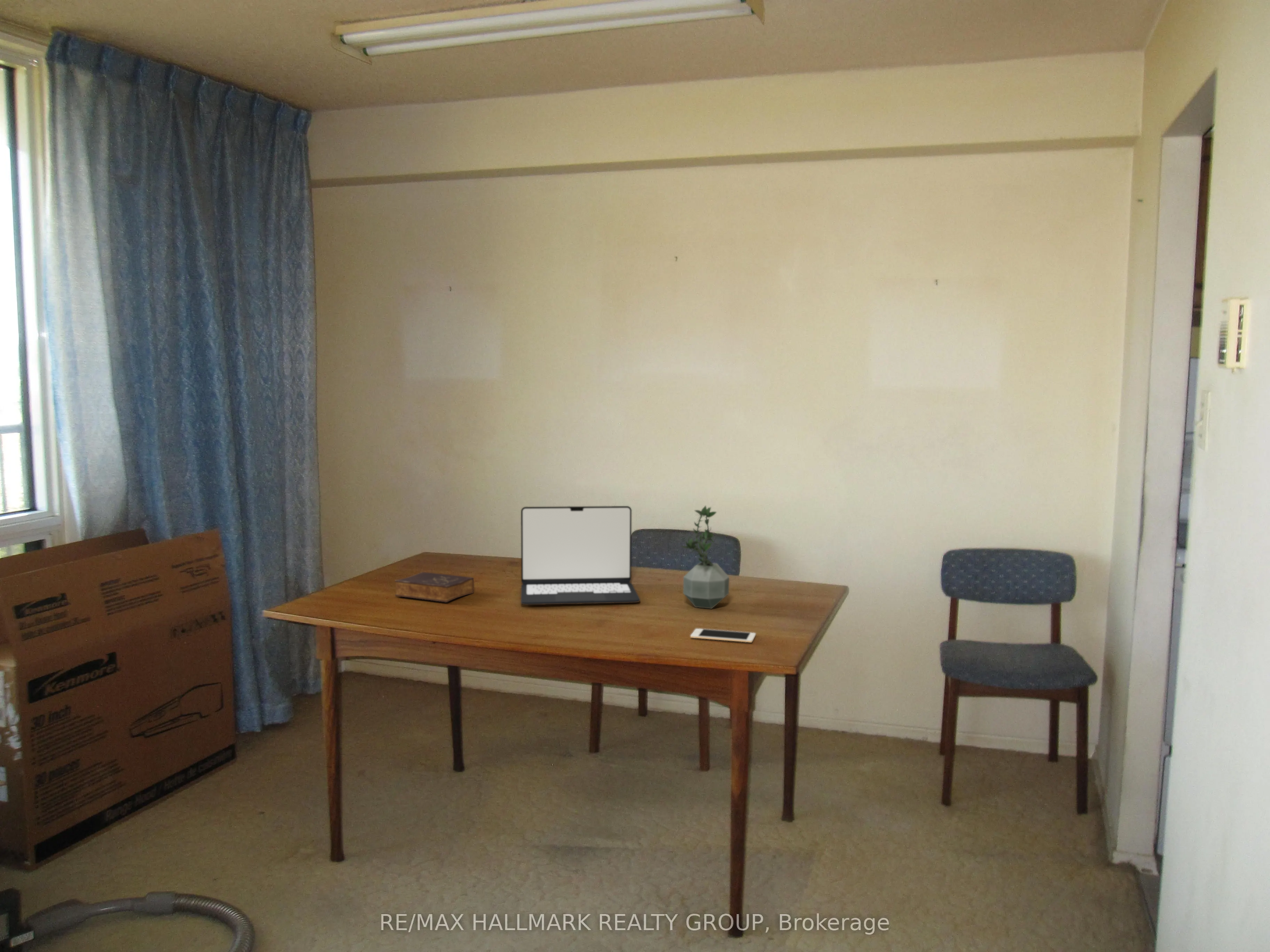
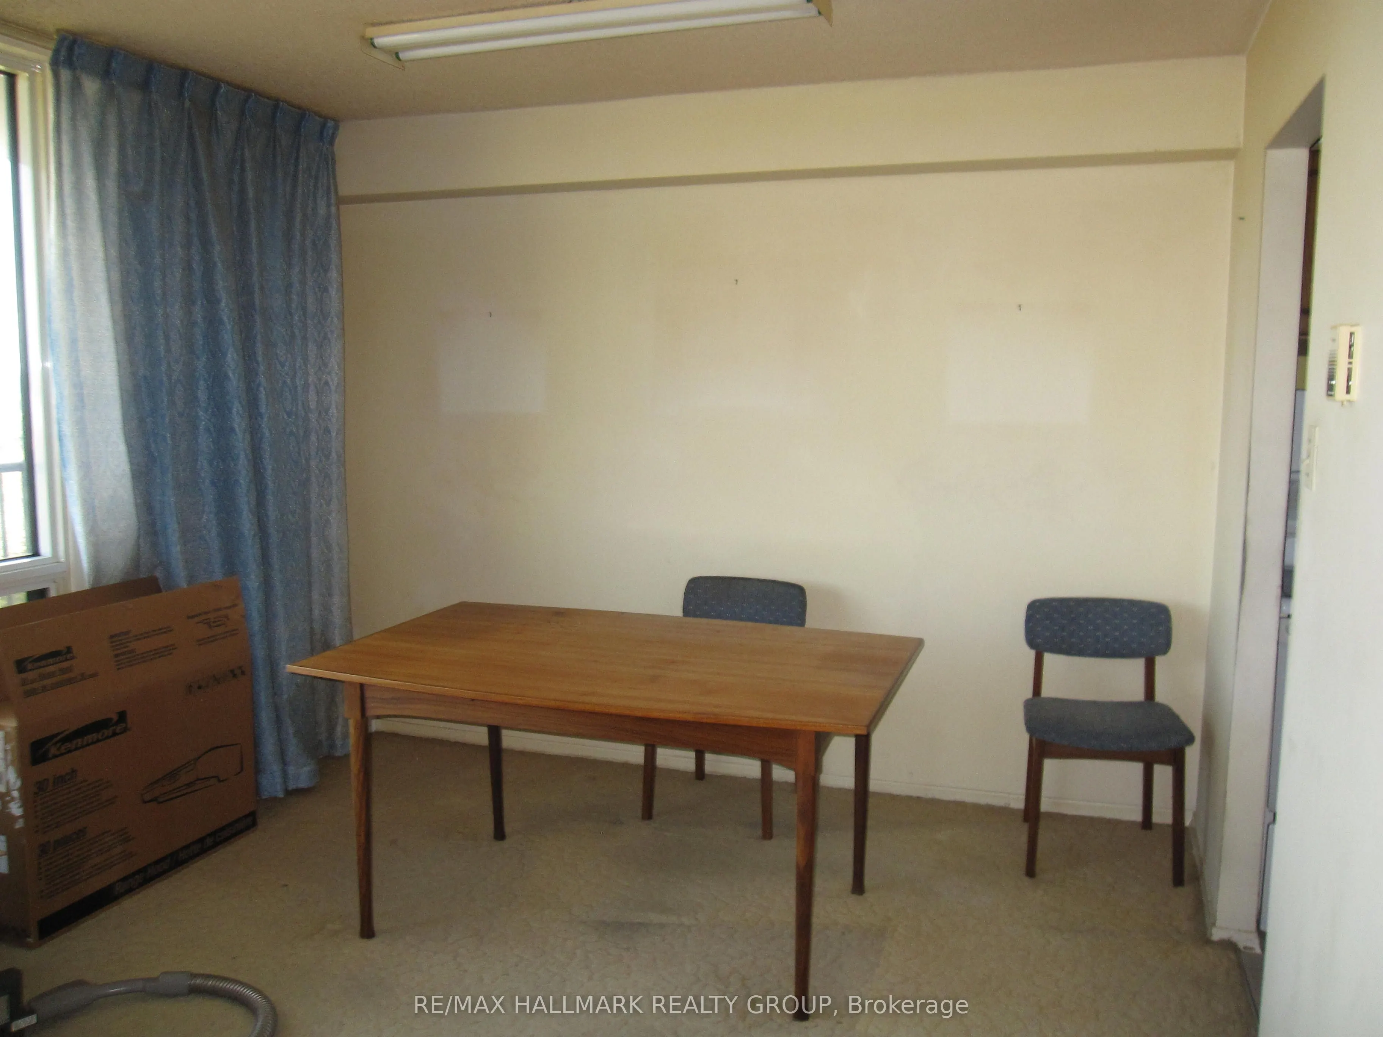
- cell phone [690,628,756,643]
- laptop [520,506,641,605]
- book [394,572,475,603]
- potted plant [680,505,730,609]
